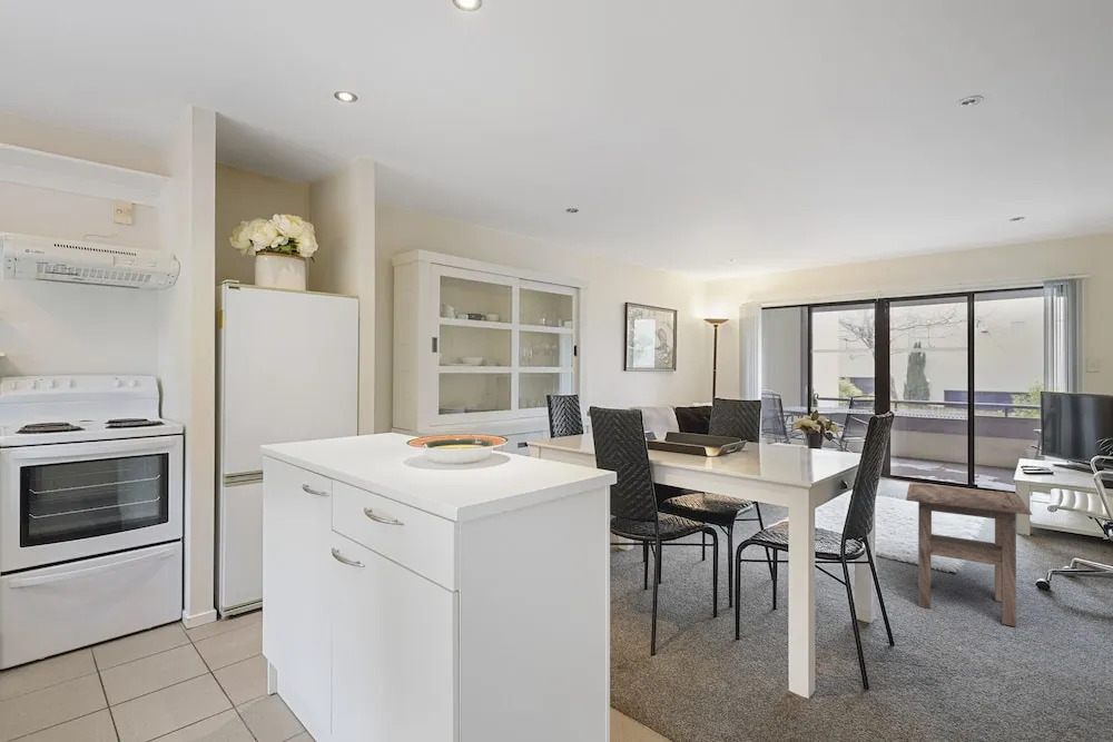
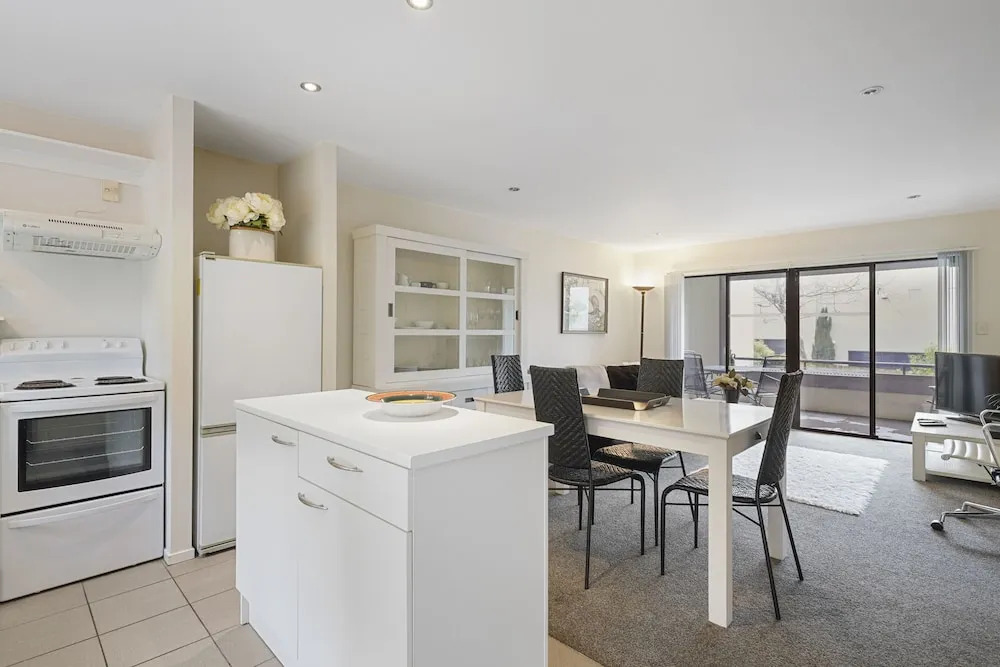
- side table [905,482,1033,627]
